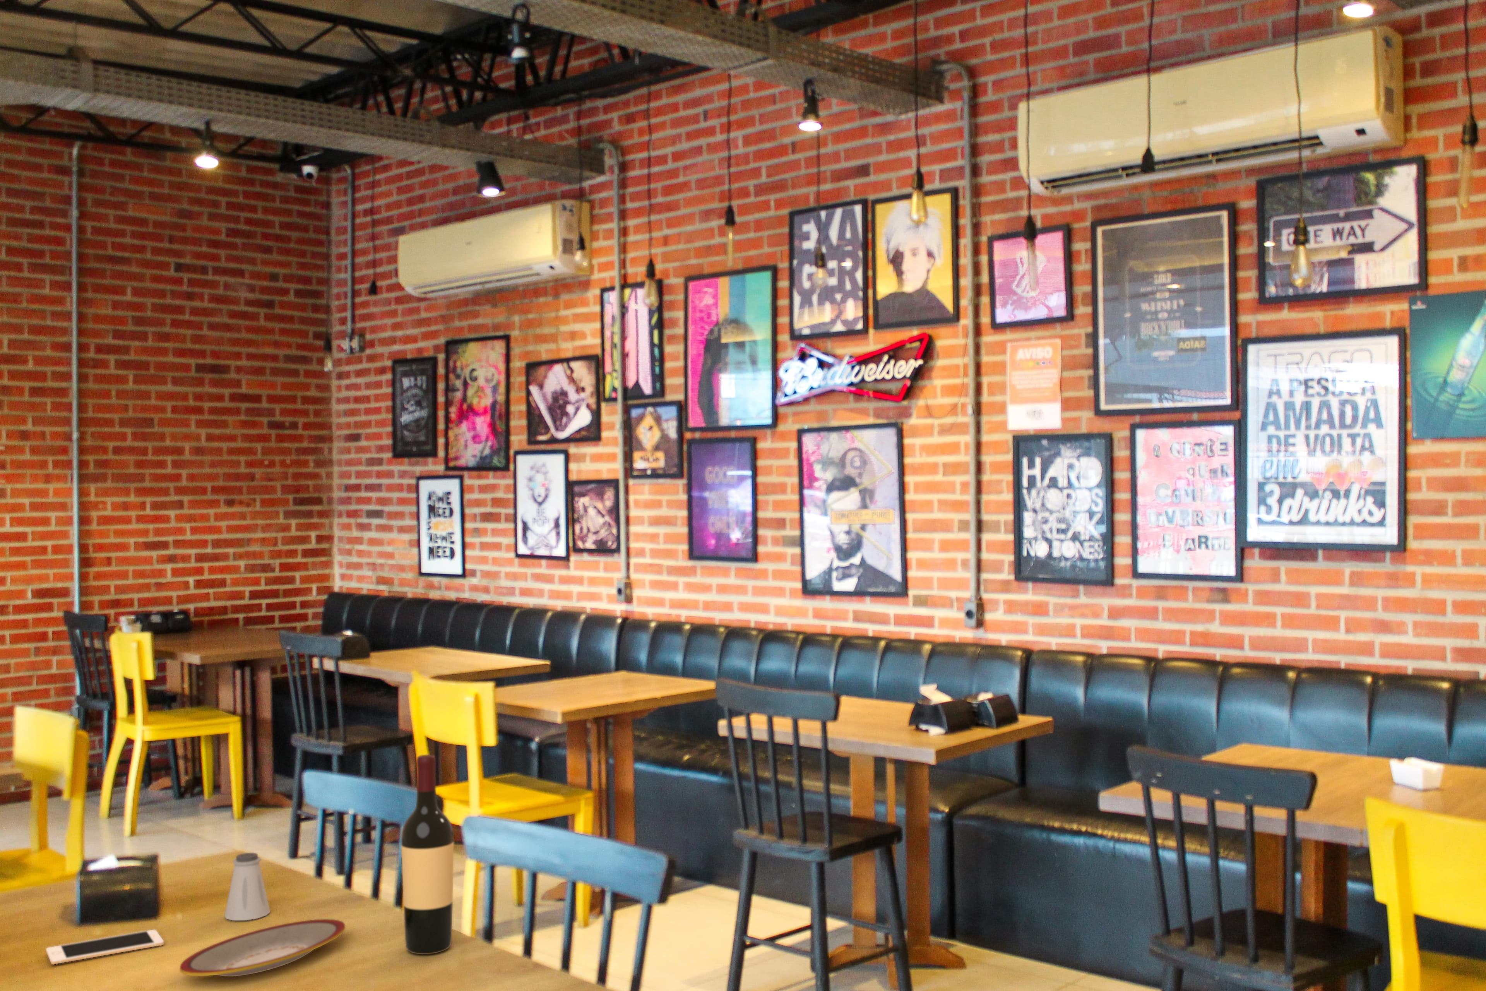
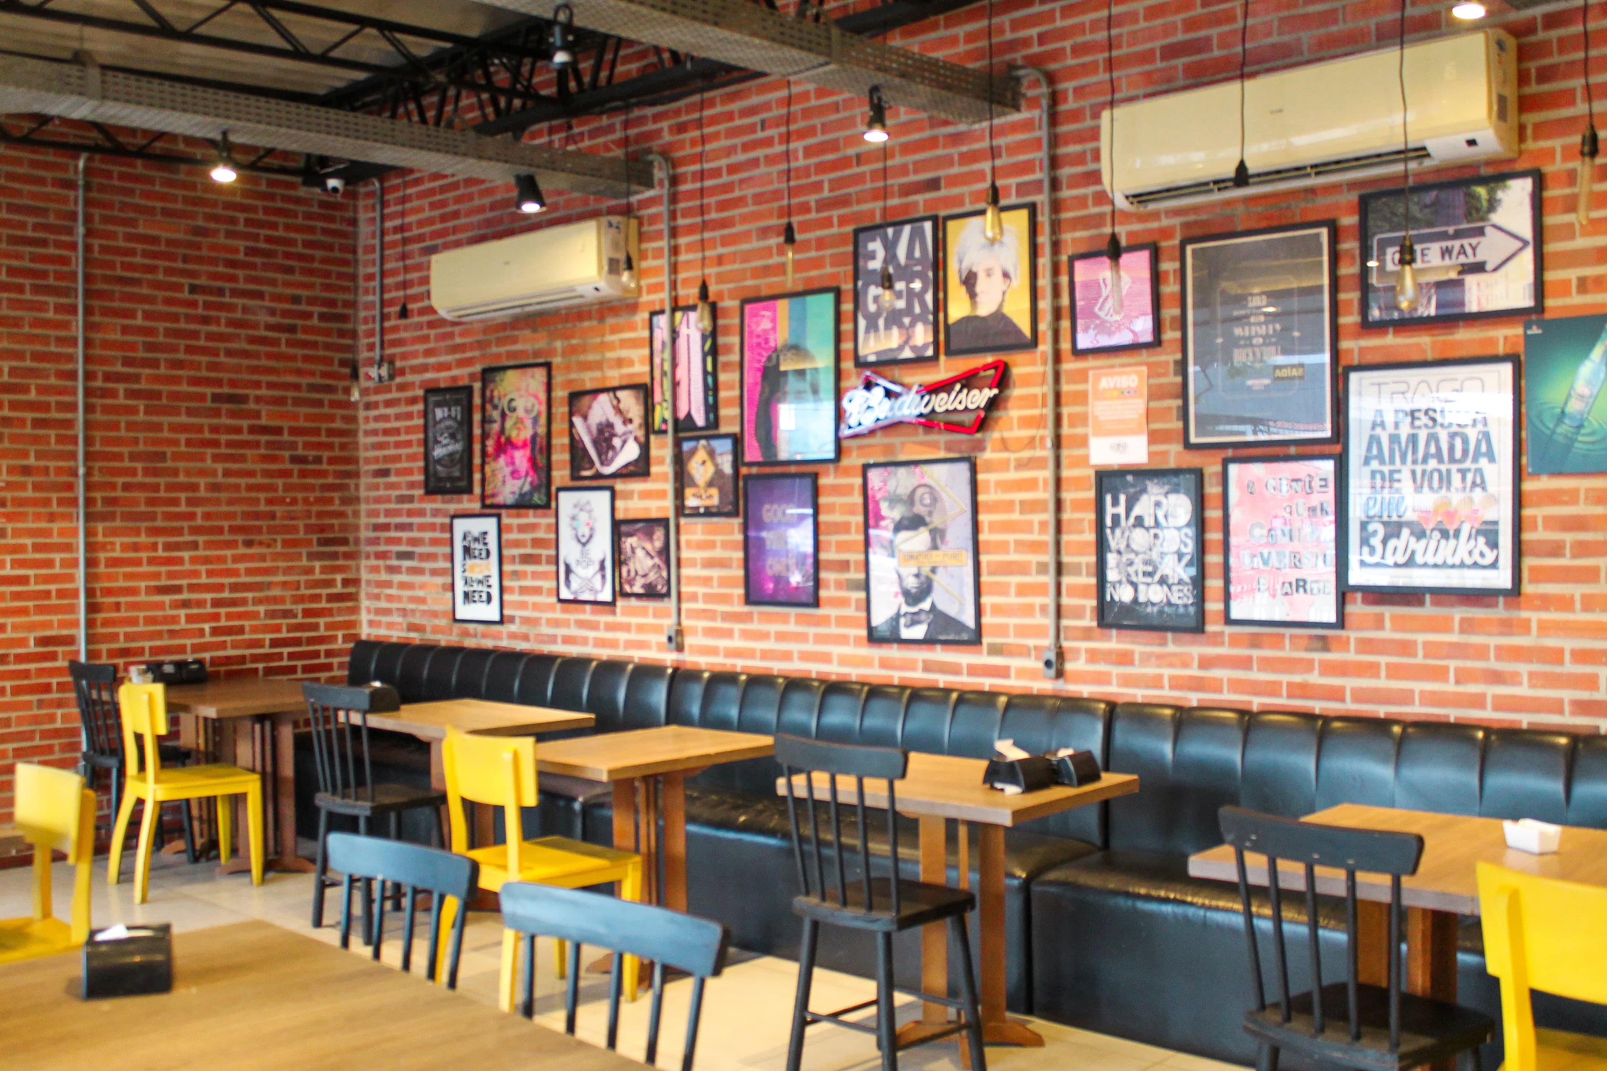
- cell phone [45,929,164,966]
- plate [179,919,346,977]
- saltshaker [224,853,271,921]
- wine bottle [401,754,454,955]
